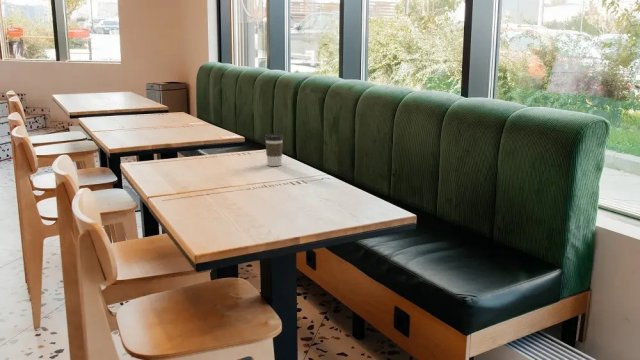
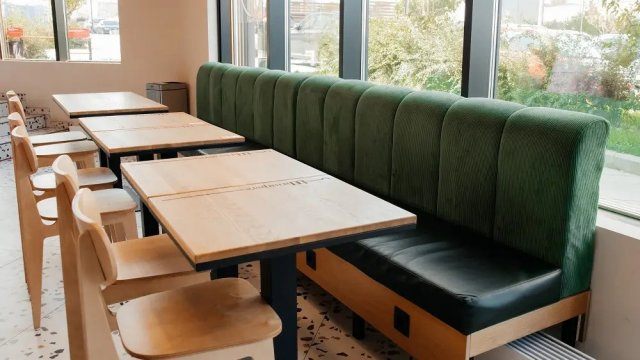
- coffee cup [264,133,284,167]
